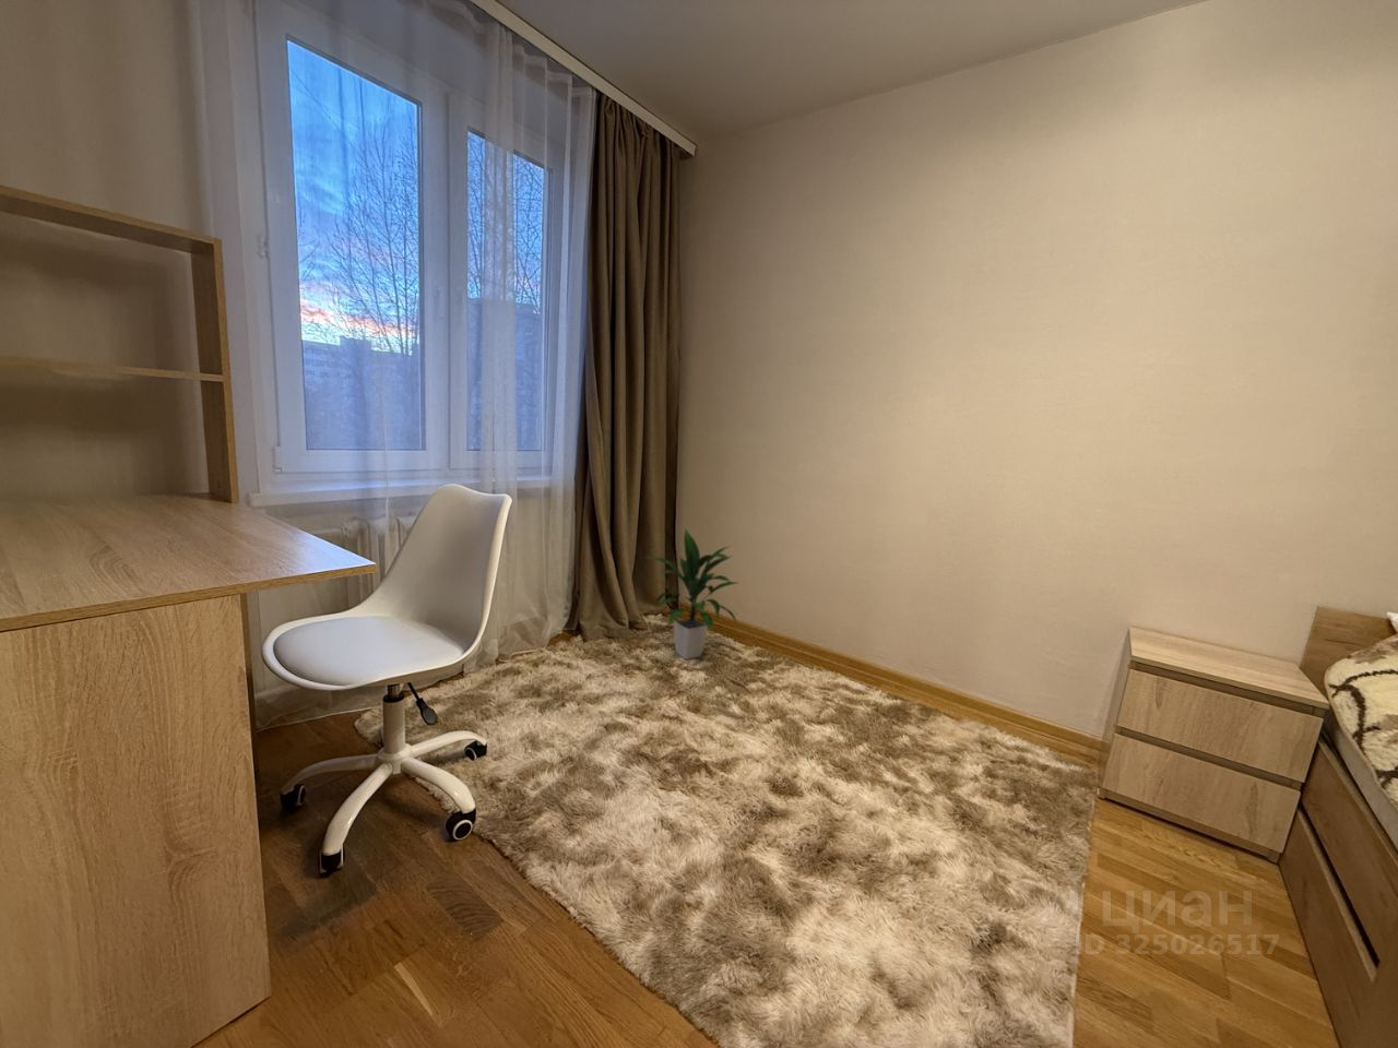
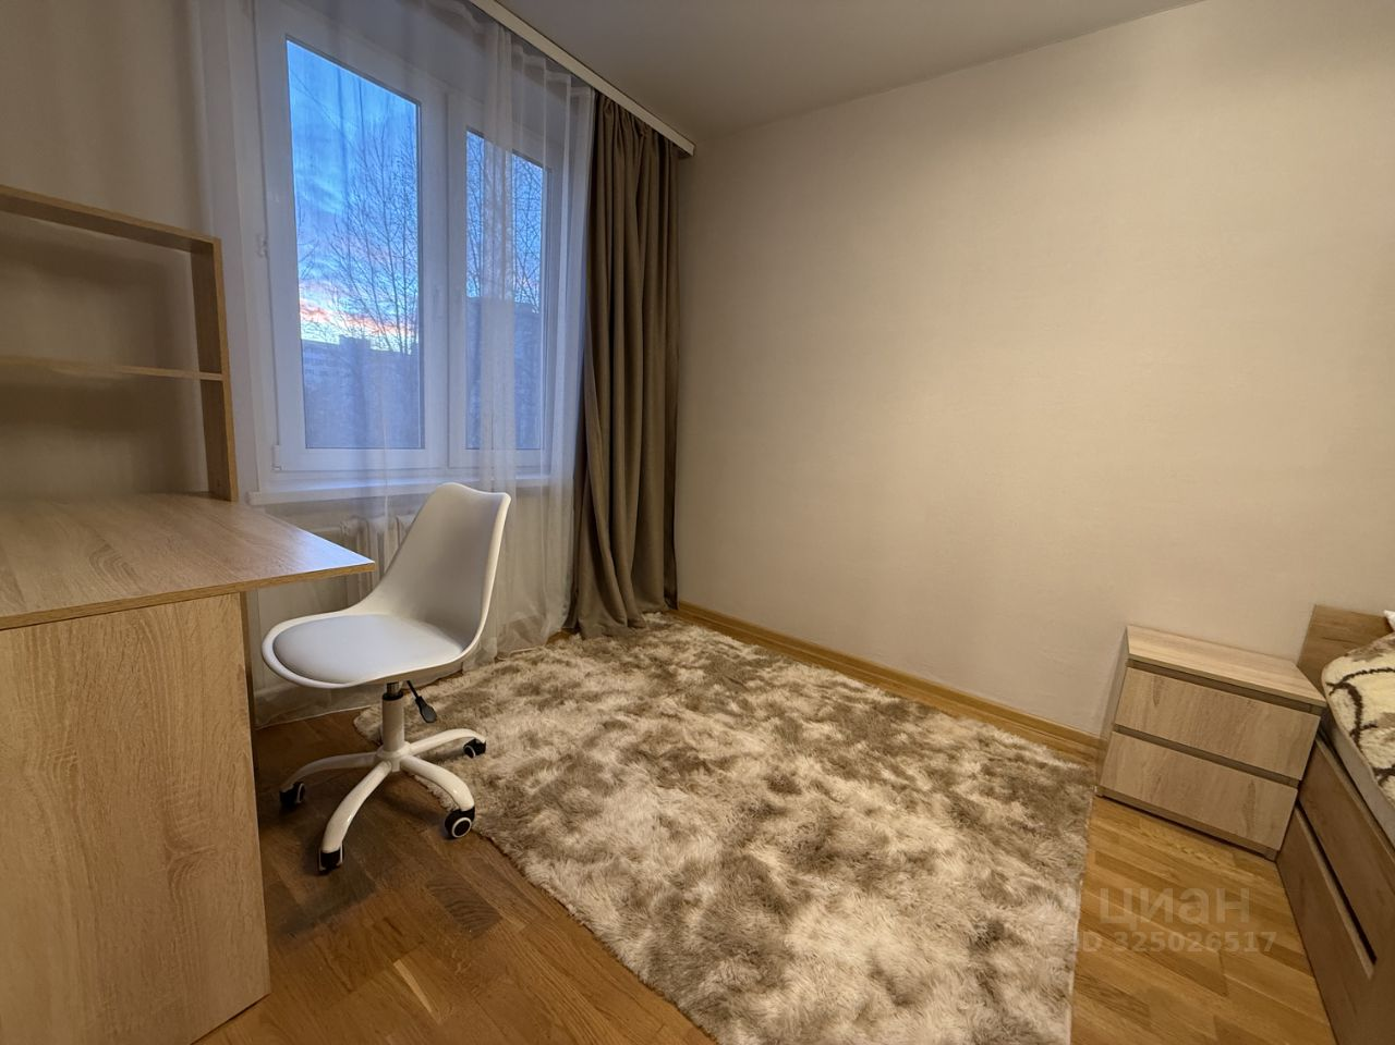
- indoor plant [644,527,739,661]
